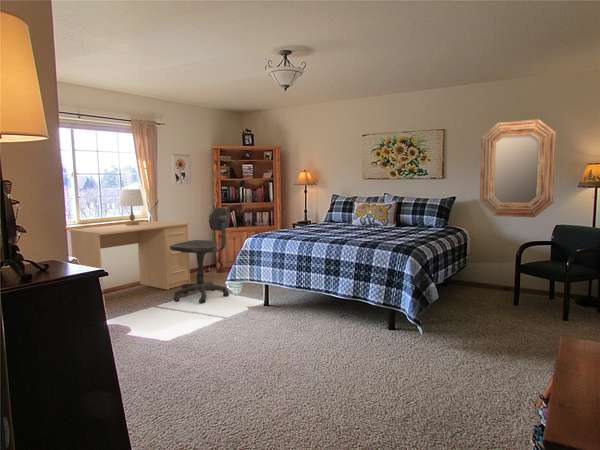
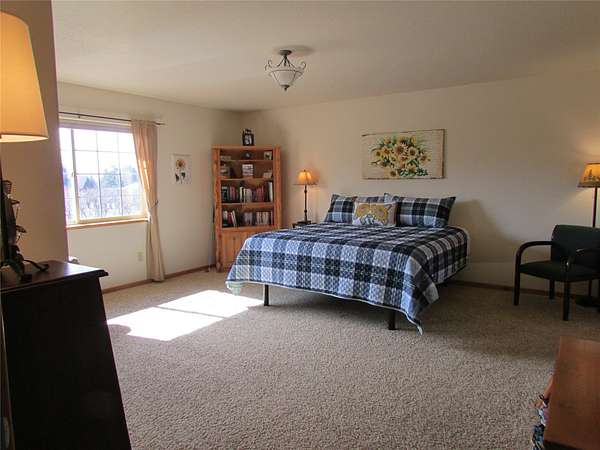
- desk [69,220,191,293]
- table lamp [118,188,144,225]
- home mirror [479,118,558,218]
- office chair [170,205,231,304]
